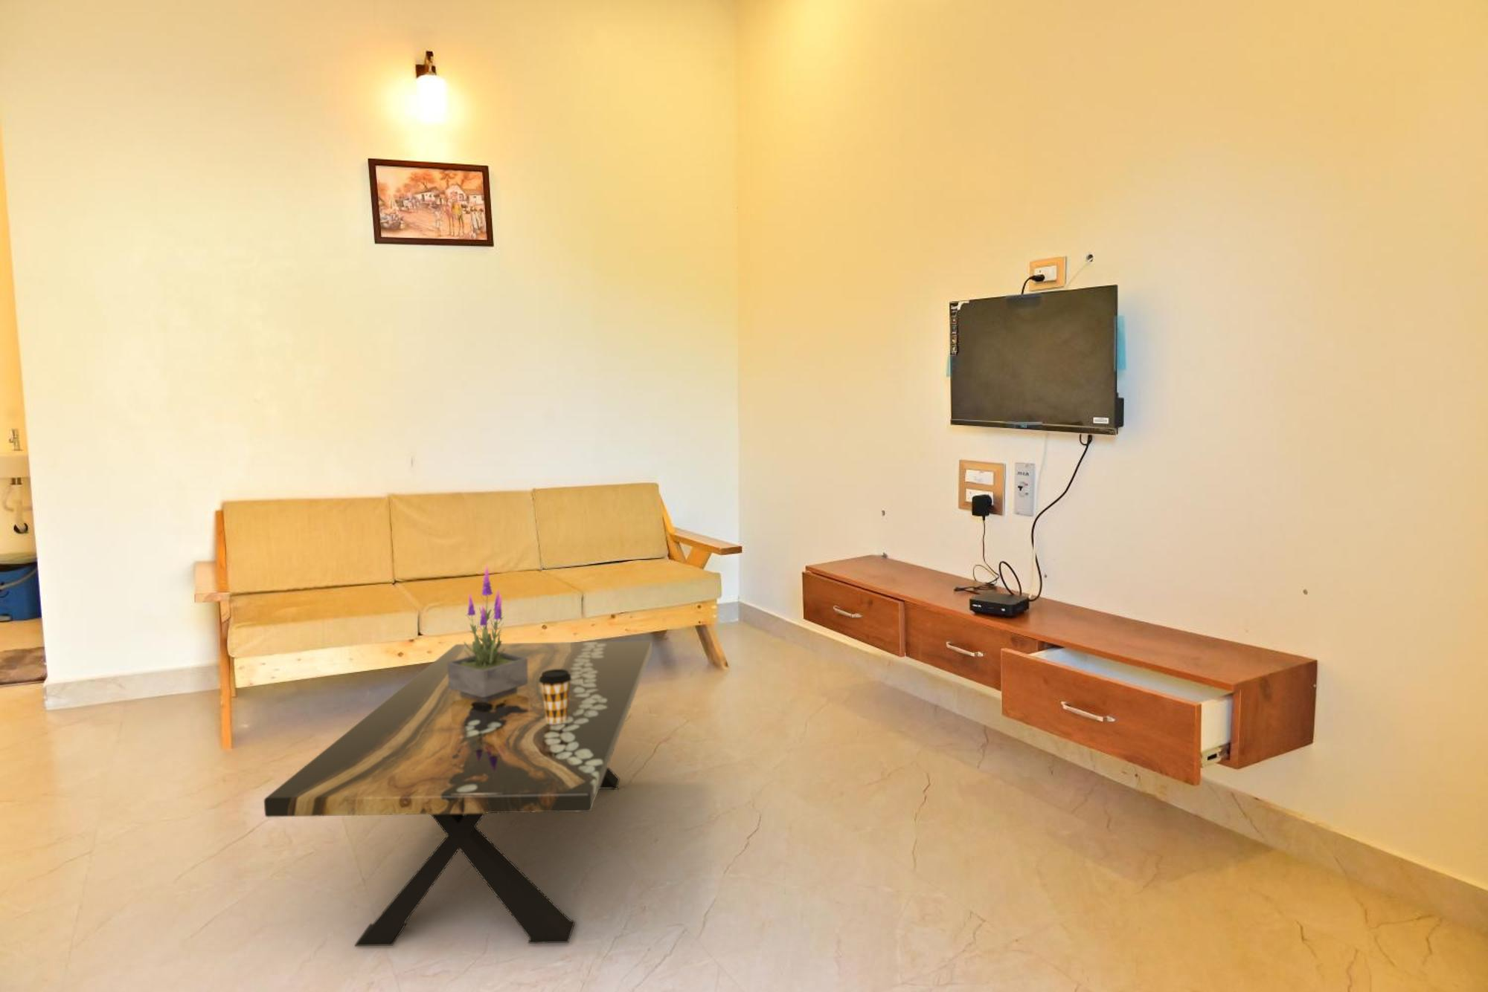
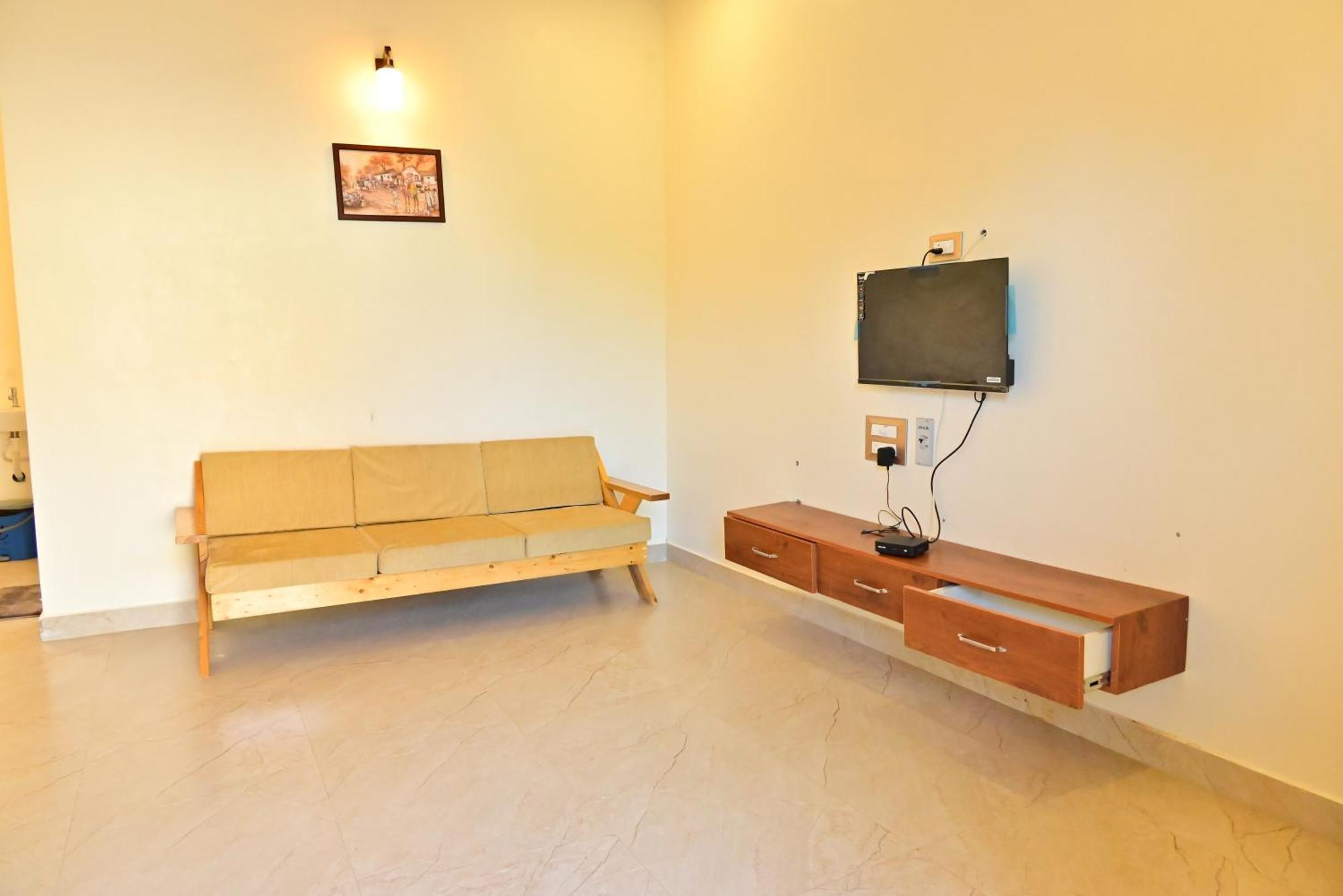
- potted plant [448,564,527,702]
- coffee cup [540,670,572,724]
- coffee table [264,640,653,947]
